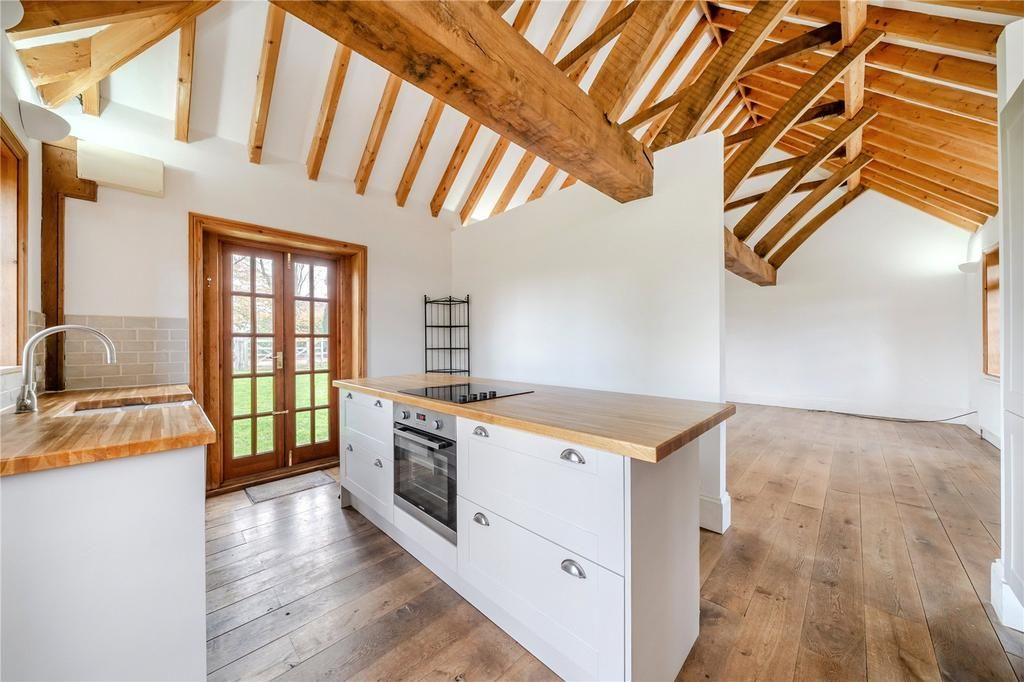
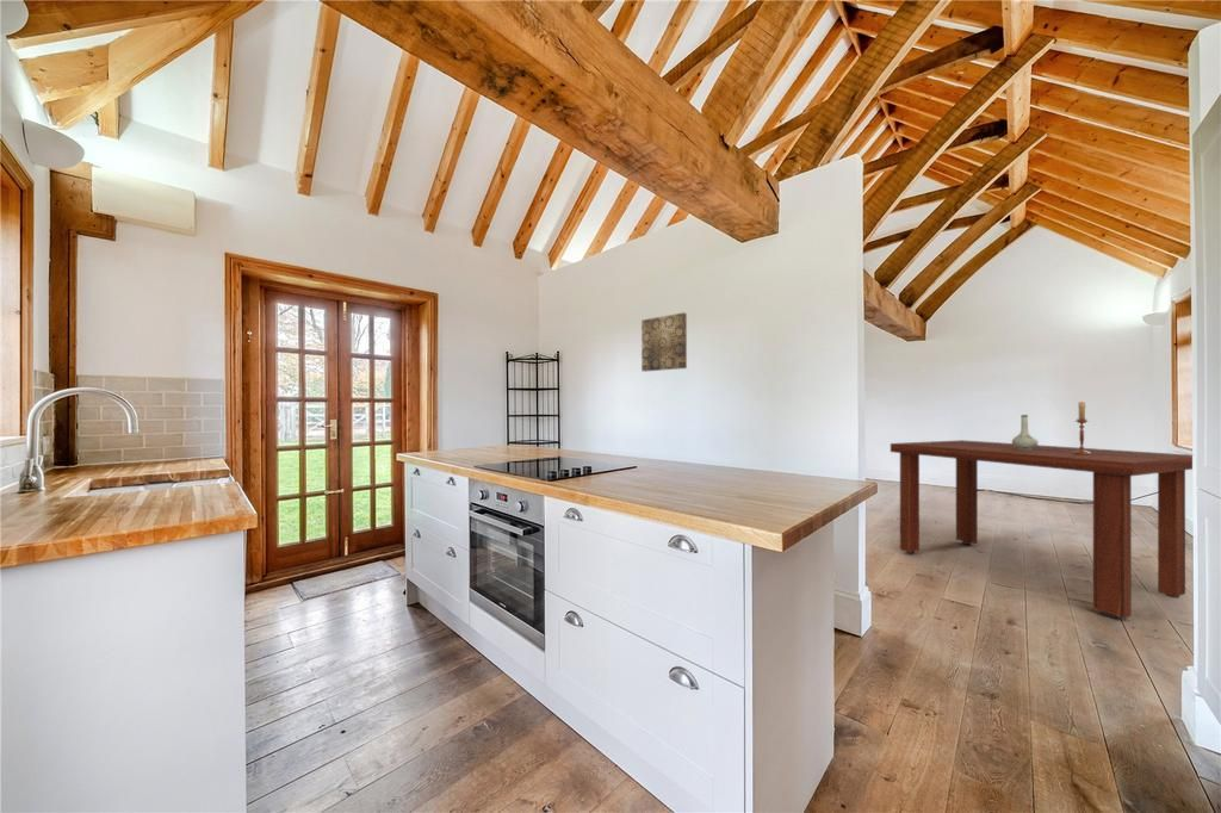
+ candlestick [1072,401,1092,455]
+ wall art [640,311,688,373]
+ vase [1011,414,1040,451]
+ dining table [890,439,1194,620]
